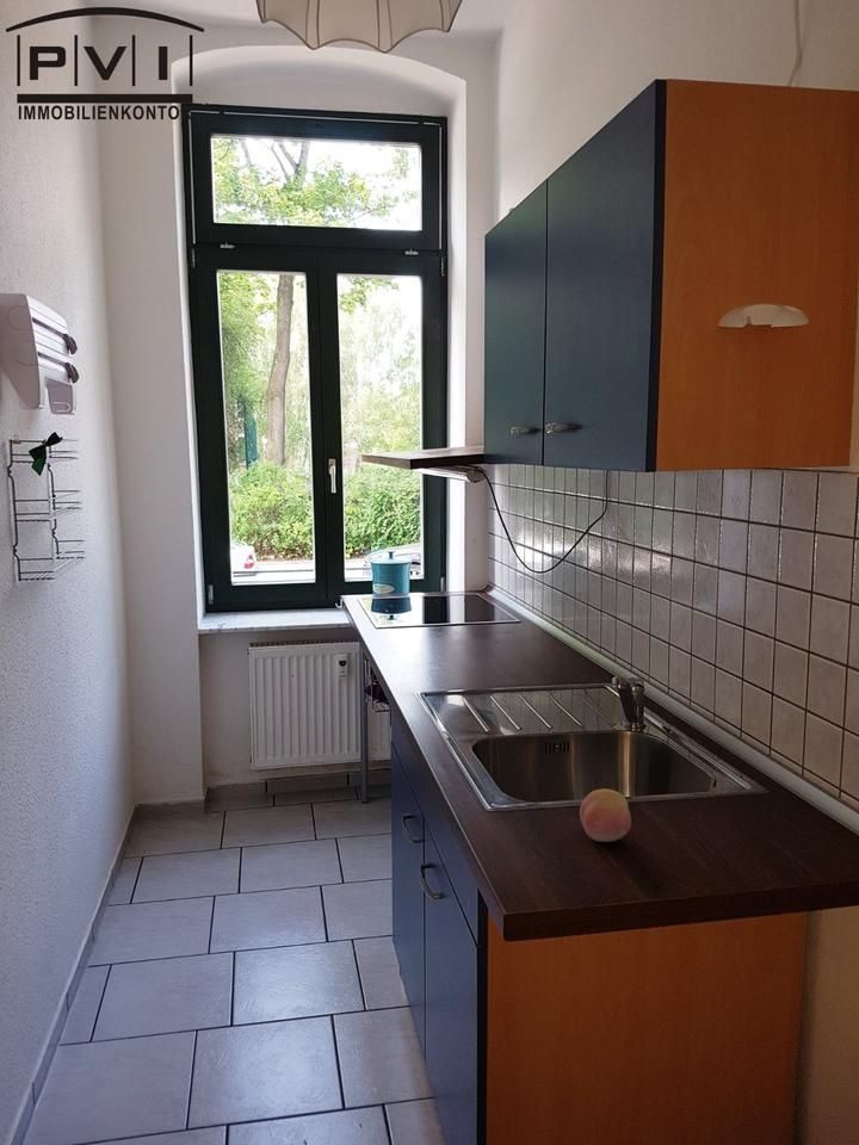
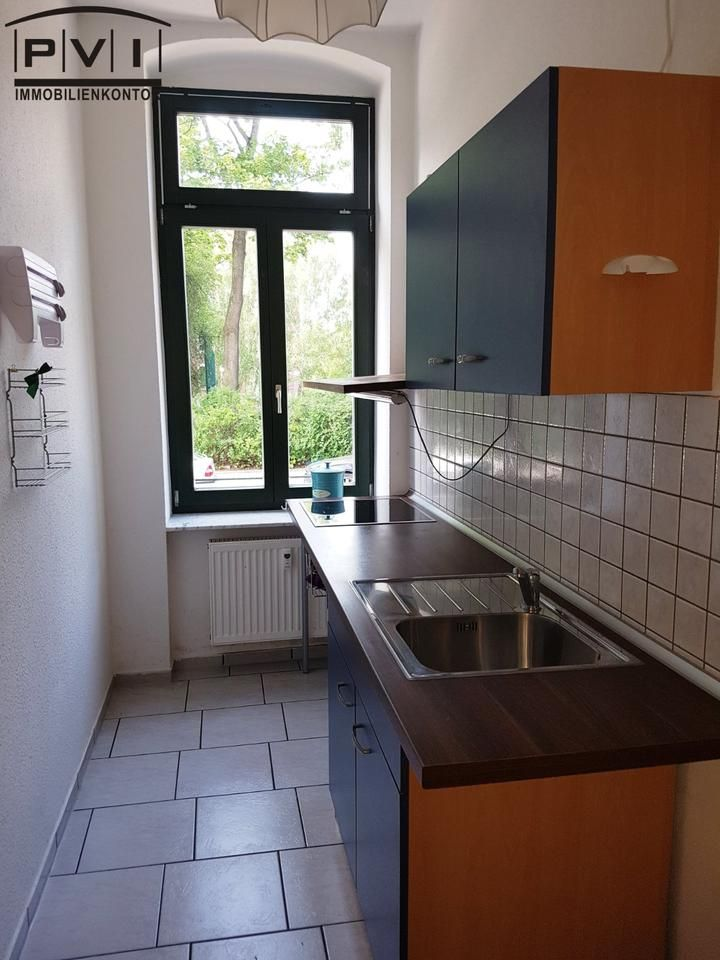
- fruit [579,788,632,843]
